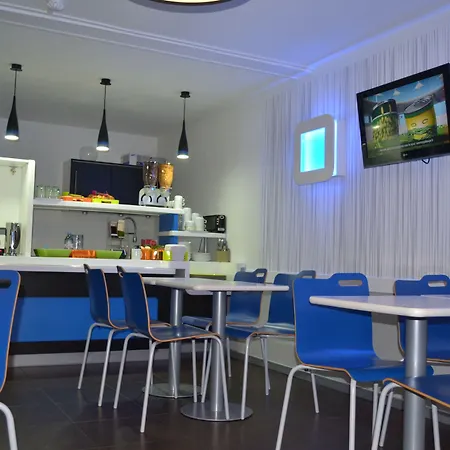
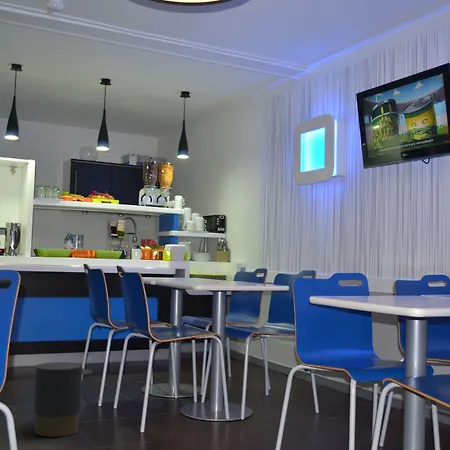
+ trash can [33,361,94,438]
